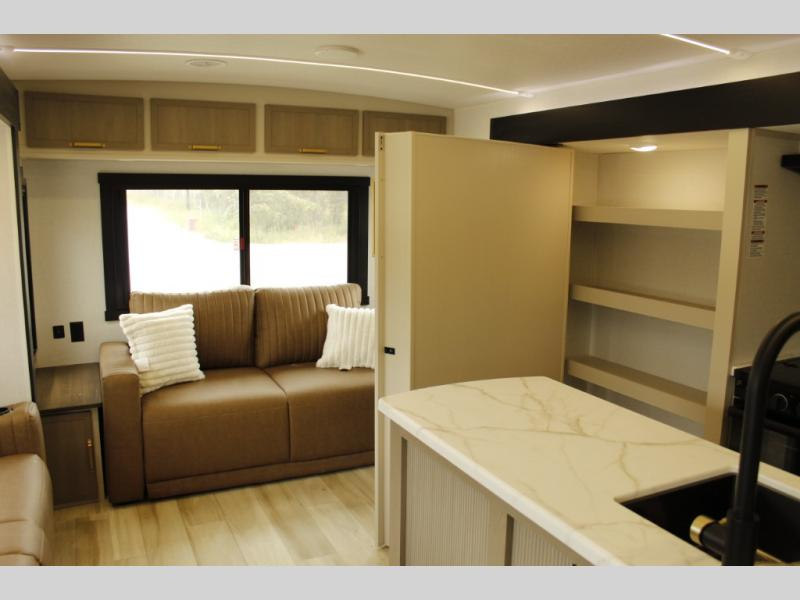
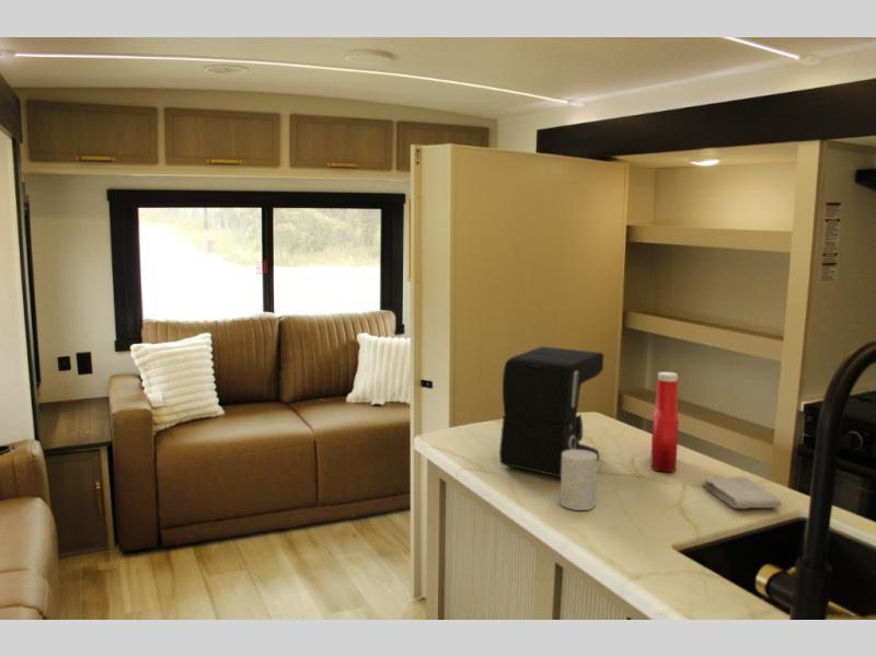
+ cup [560,450,598,511]
+ washcloth [702,475,783,510]
+ soap bottle [650,371,680,473]
+ coffee maker [498,346,604,477]
